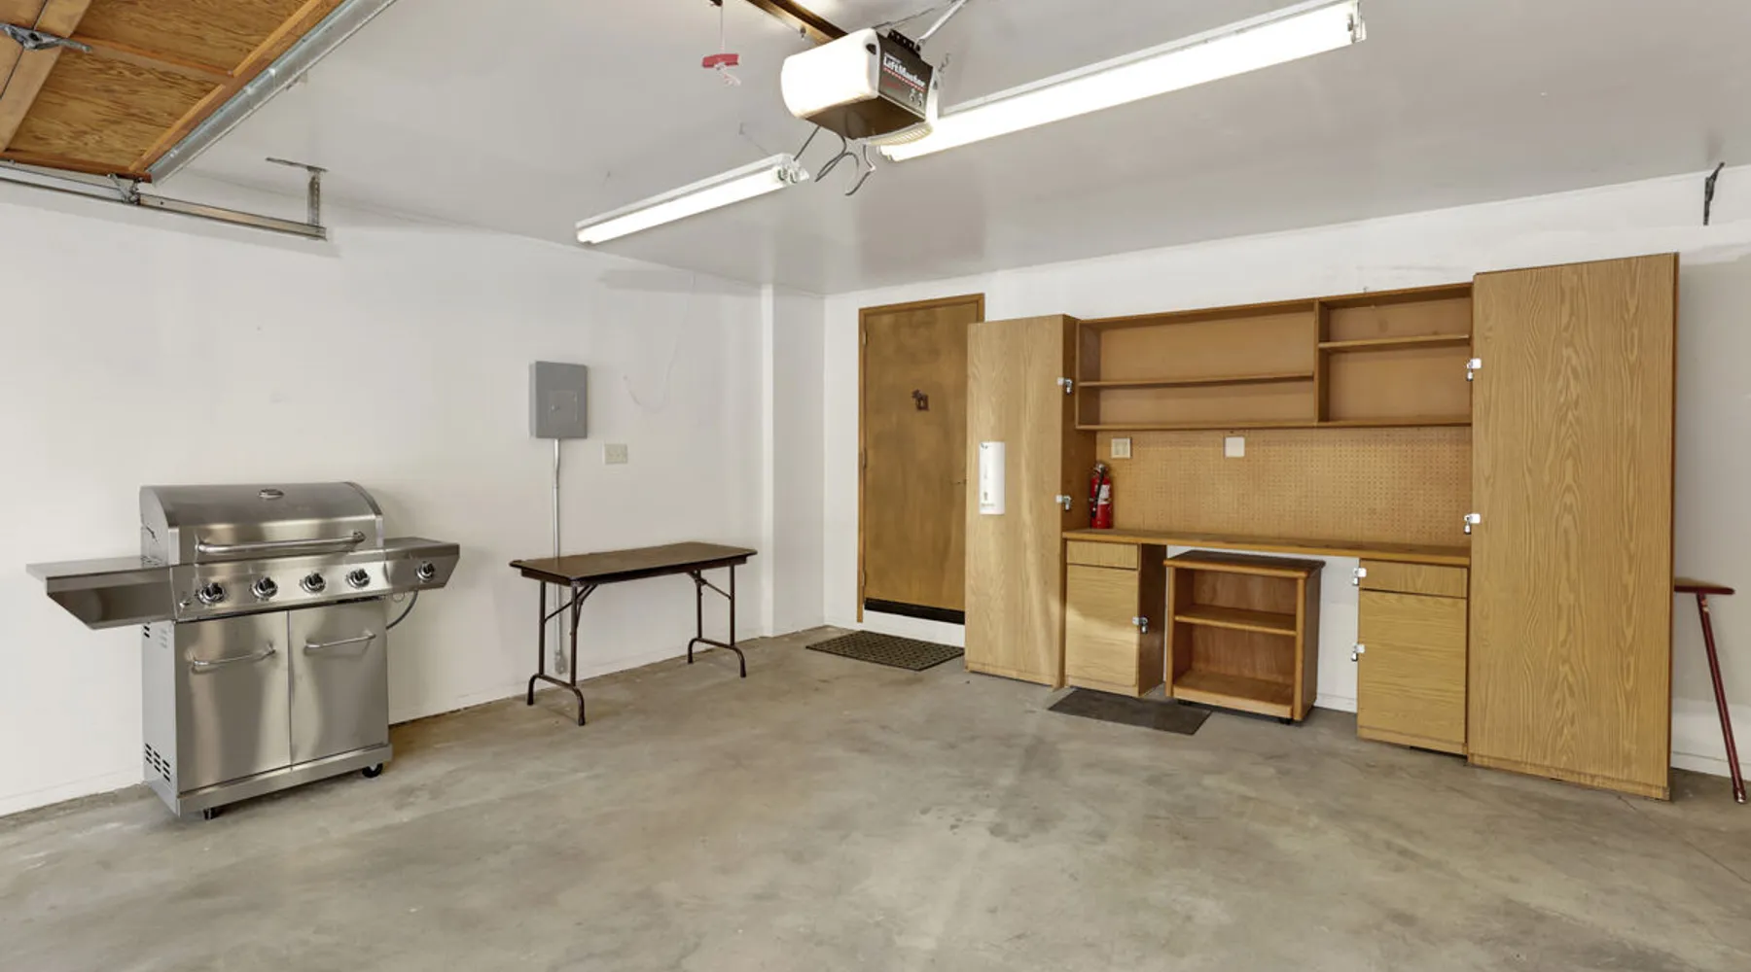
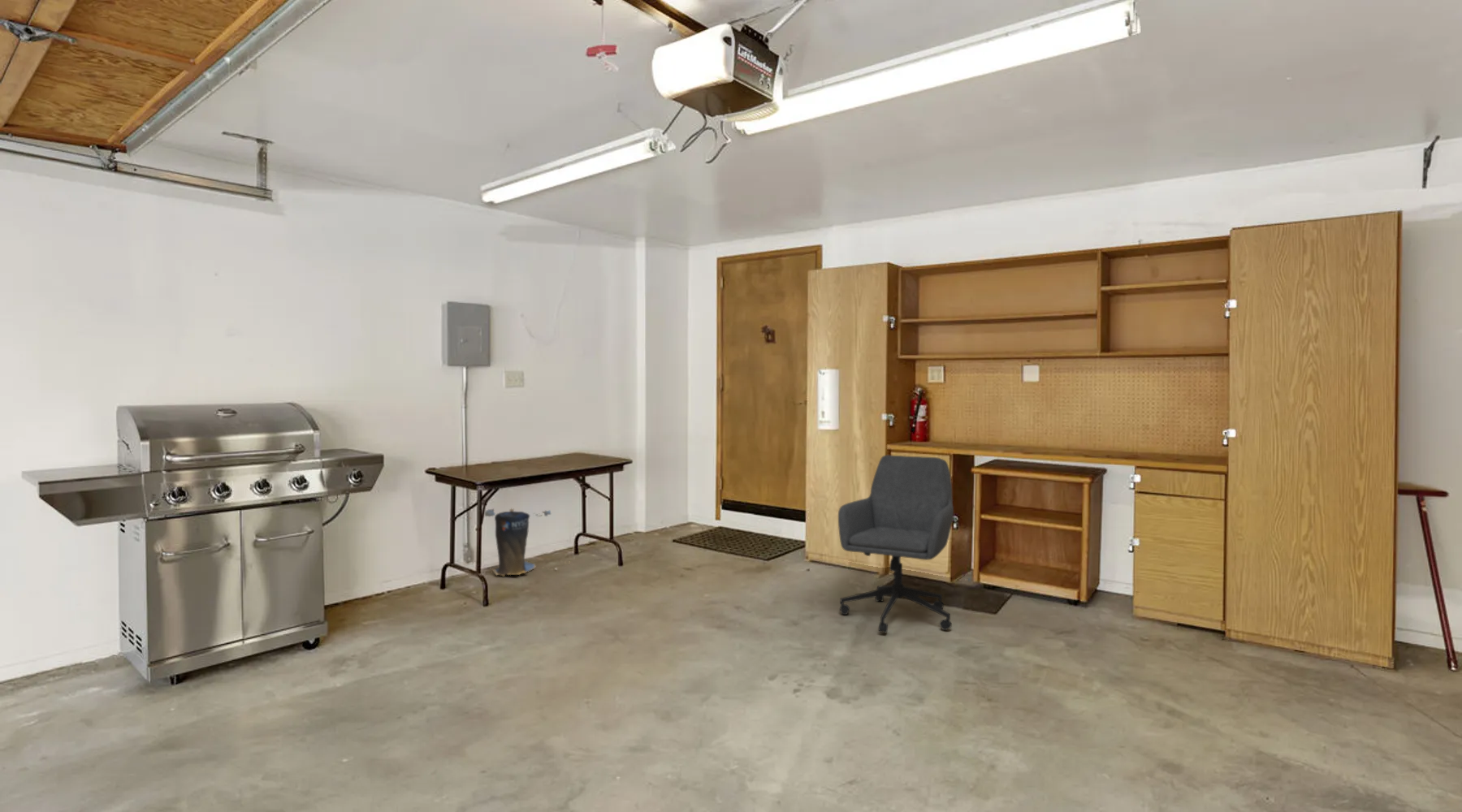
+ office chair [837,455,954,634]
+ trash can [468,507,602,577]
